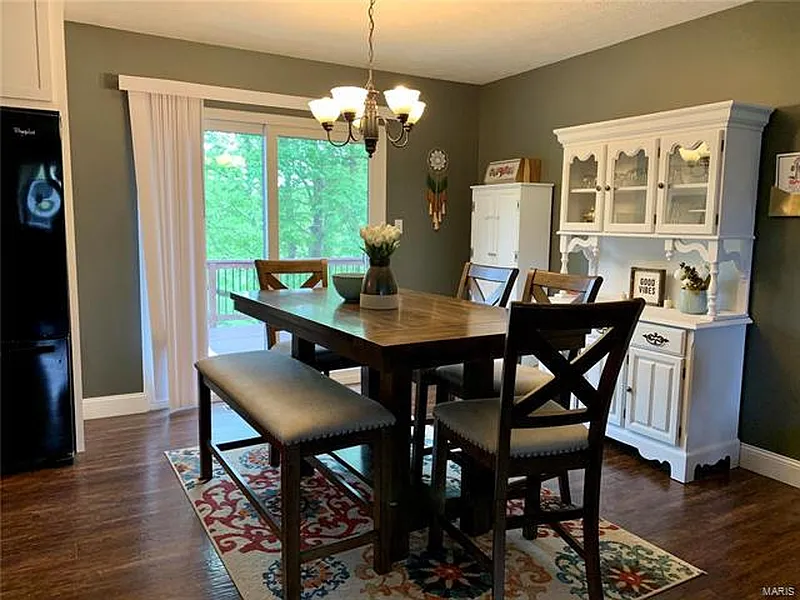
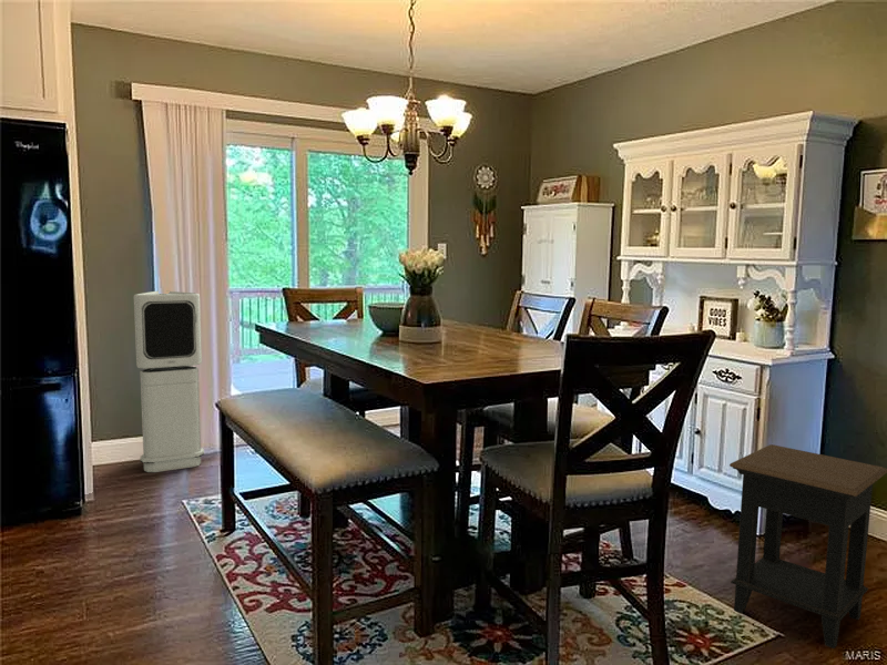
+ side table [728,443,887,649]
+ air purifier [133,289,205,473]
